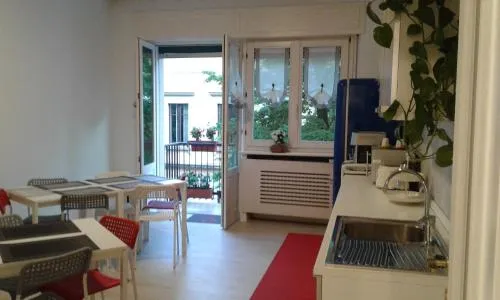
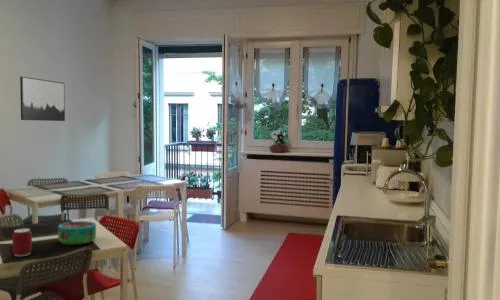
+ wall art [19,75,66,122]
+ can [11,228,33,257]
+ decorative bowl [57,220,97,246]
